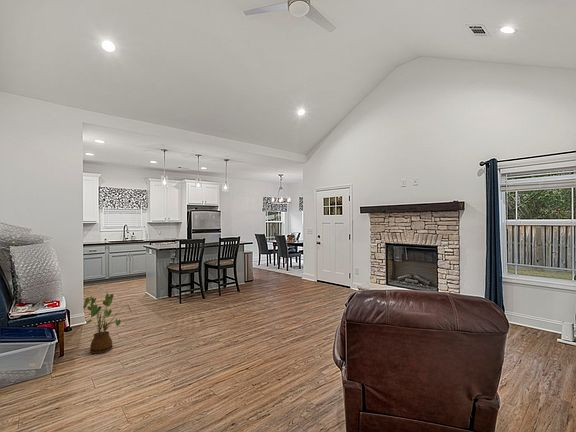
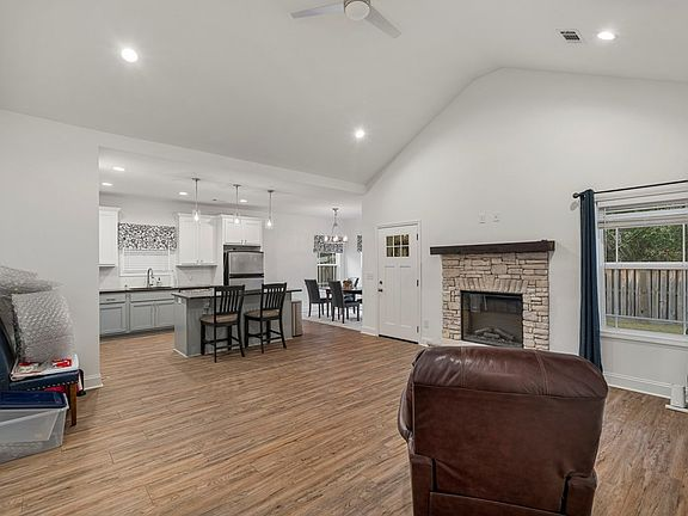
- house plant [82,292,132,355]
